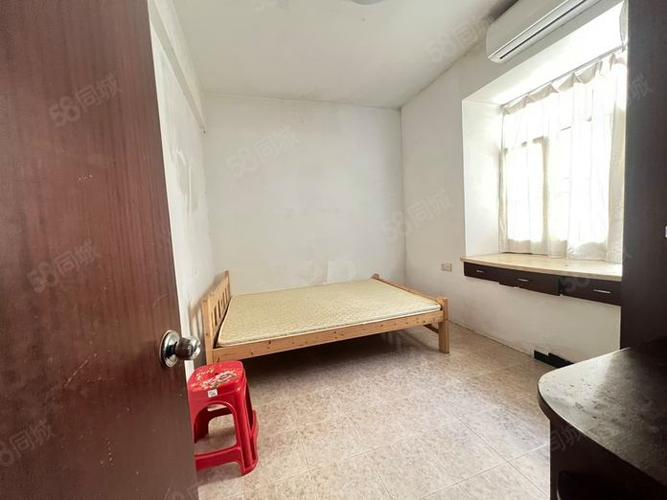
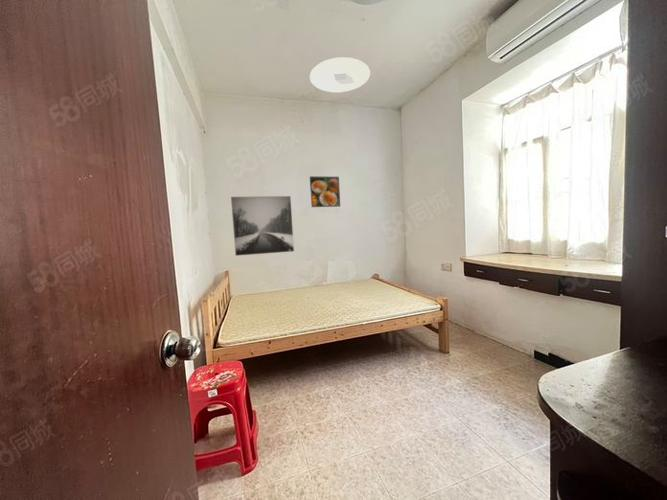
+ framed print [309,175,341,208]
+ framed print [230,195,295,257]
+ ceiling light [309,56,371,93]
